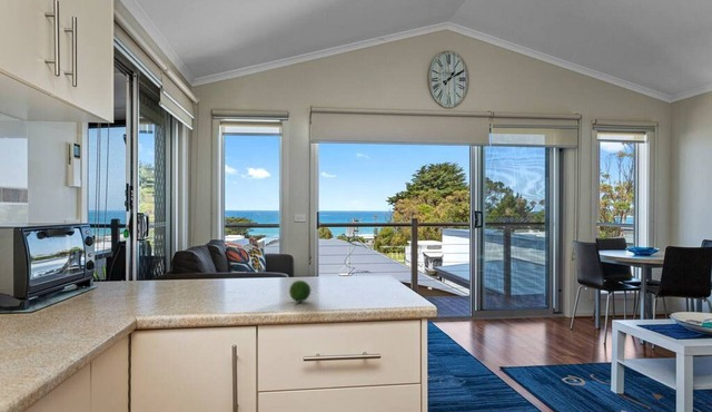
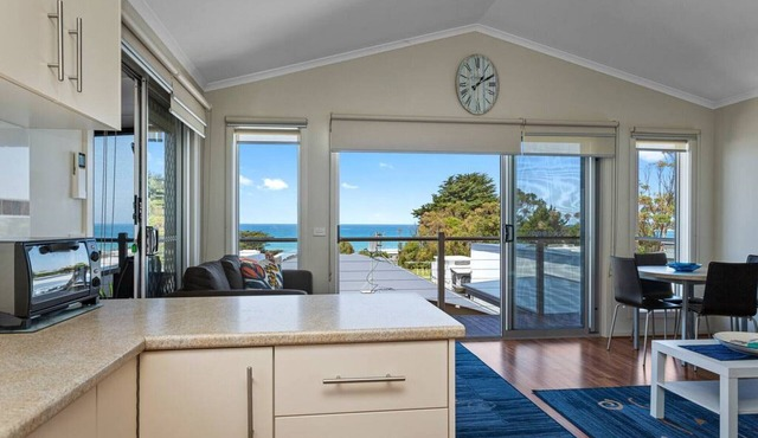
- fruit [288,279,312,303]
